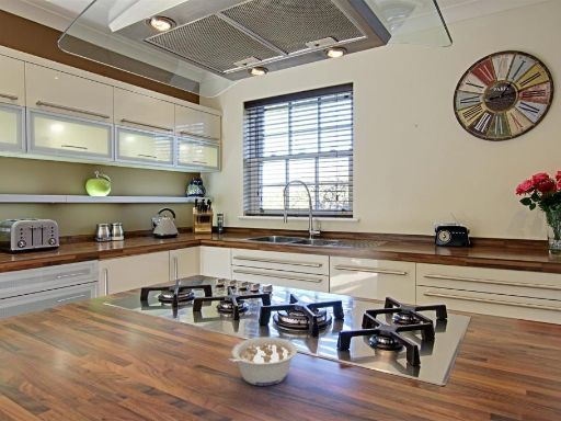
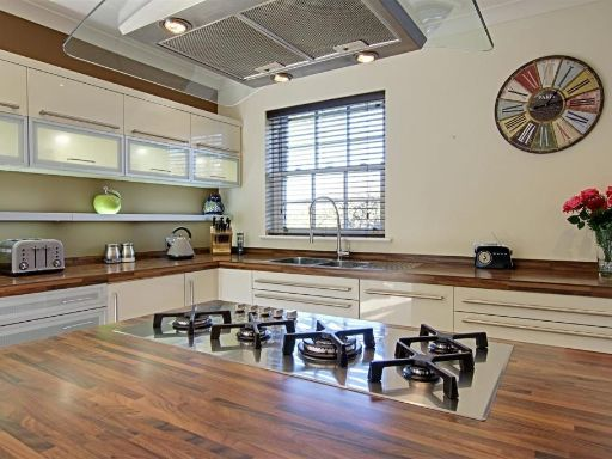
- legume [227,337,298,387]
